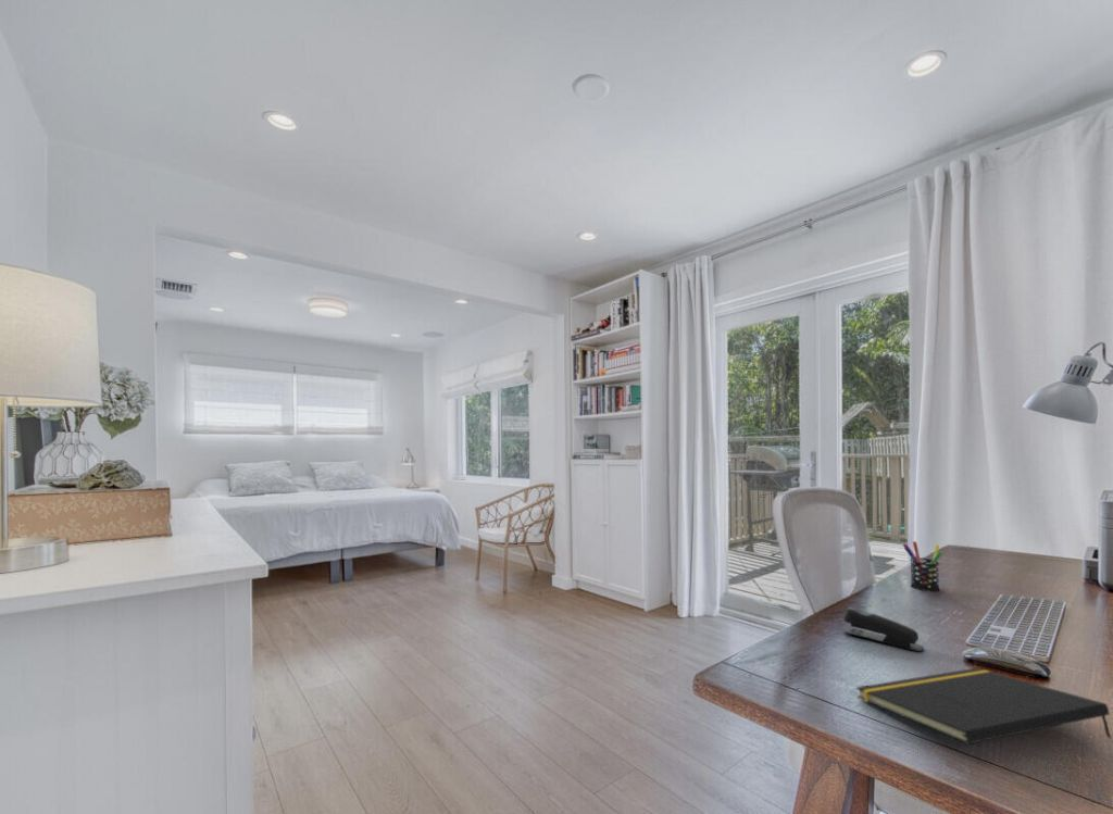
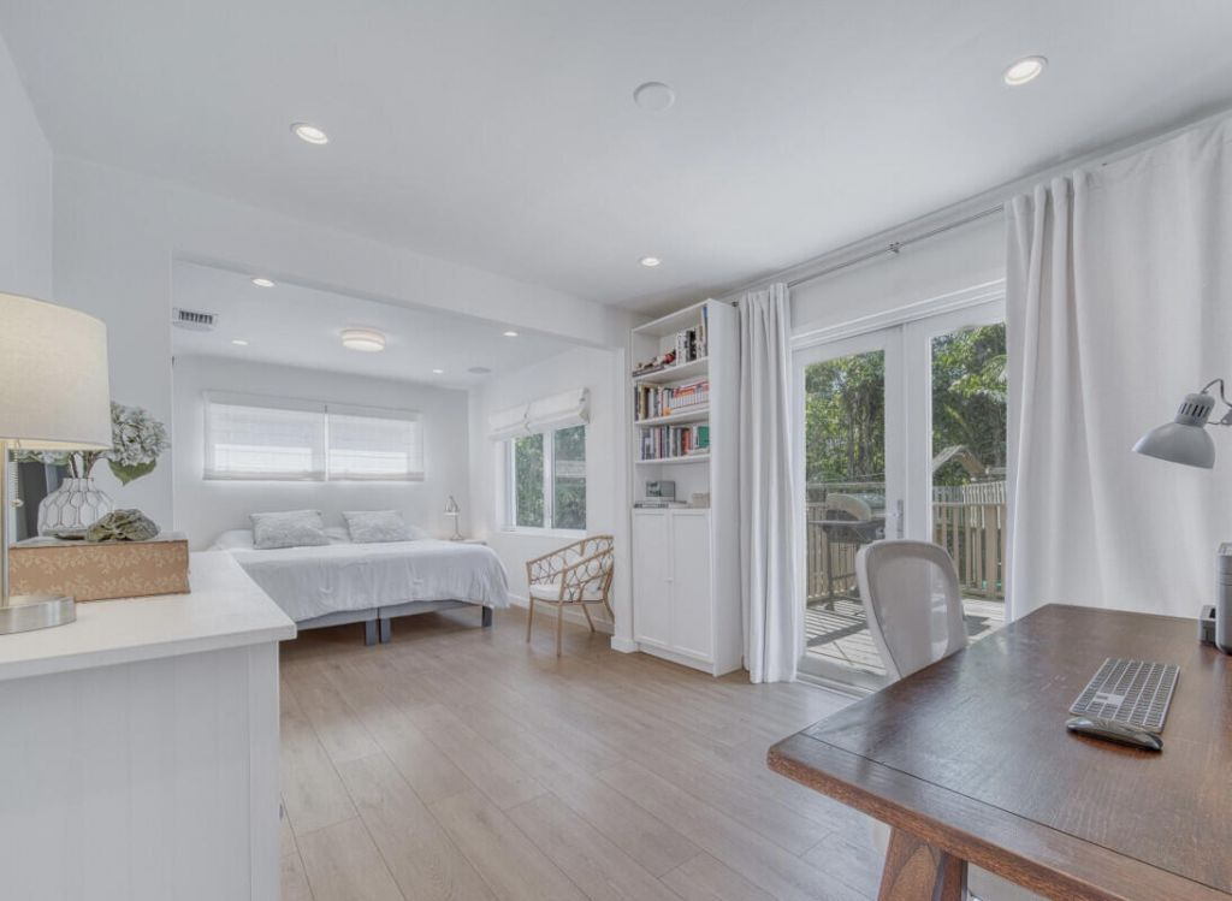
- pen holder [901,540,942,592]
- notepad [855,667,1113,746]
- stapler [842,606,925,652]
